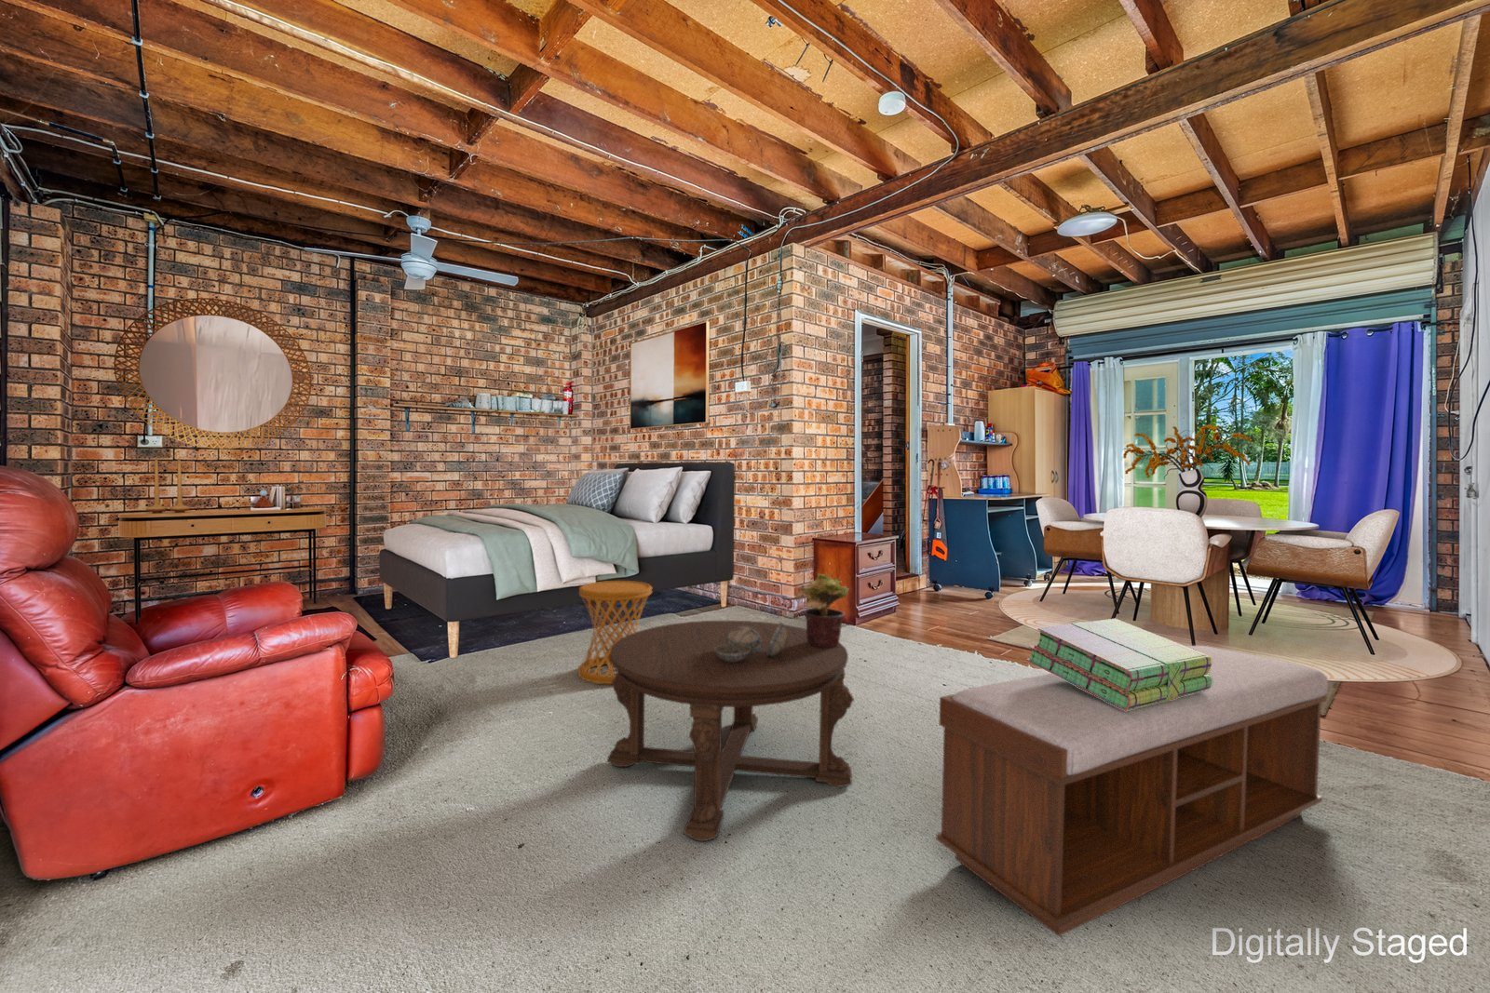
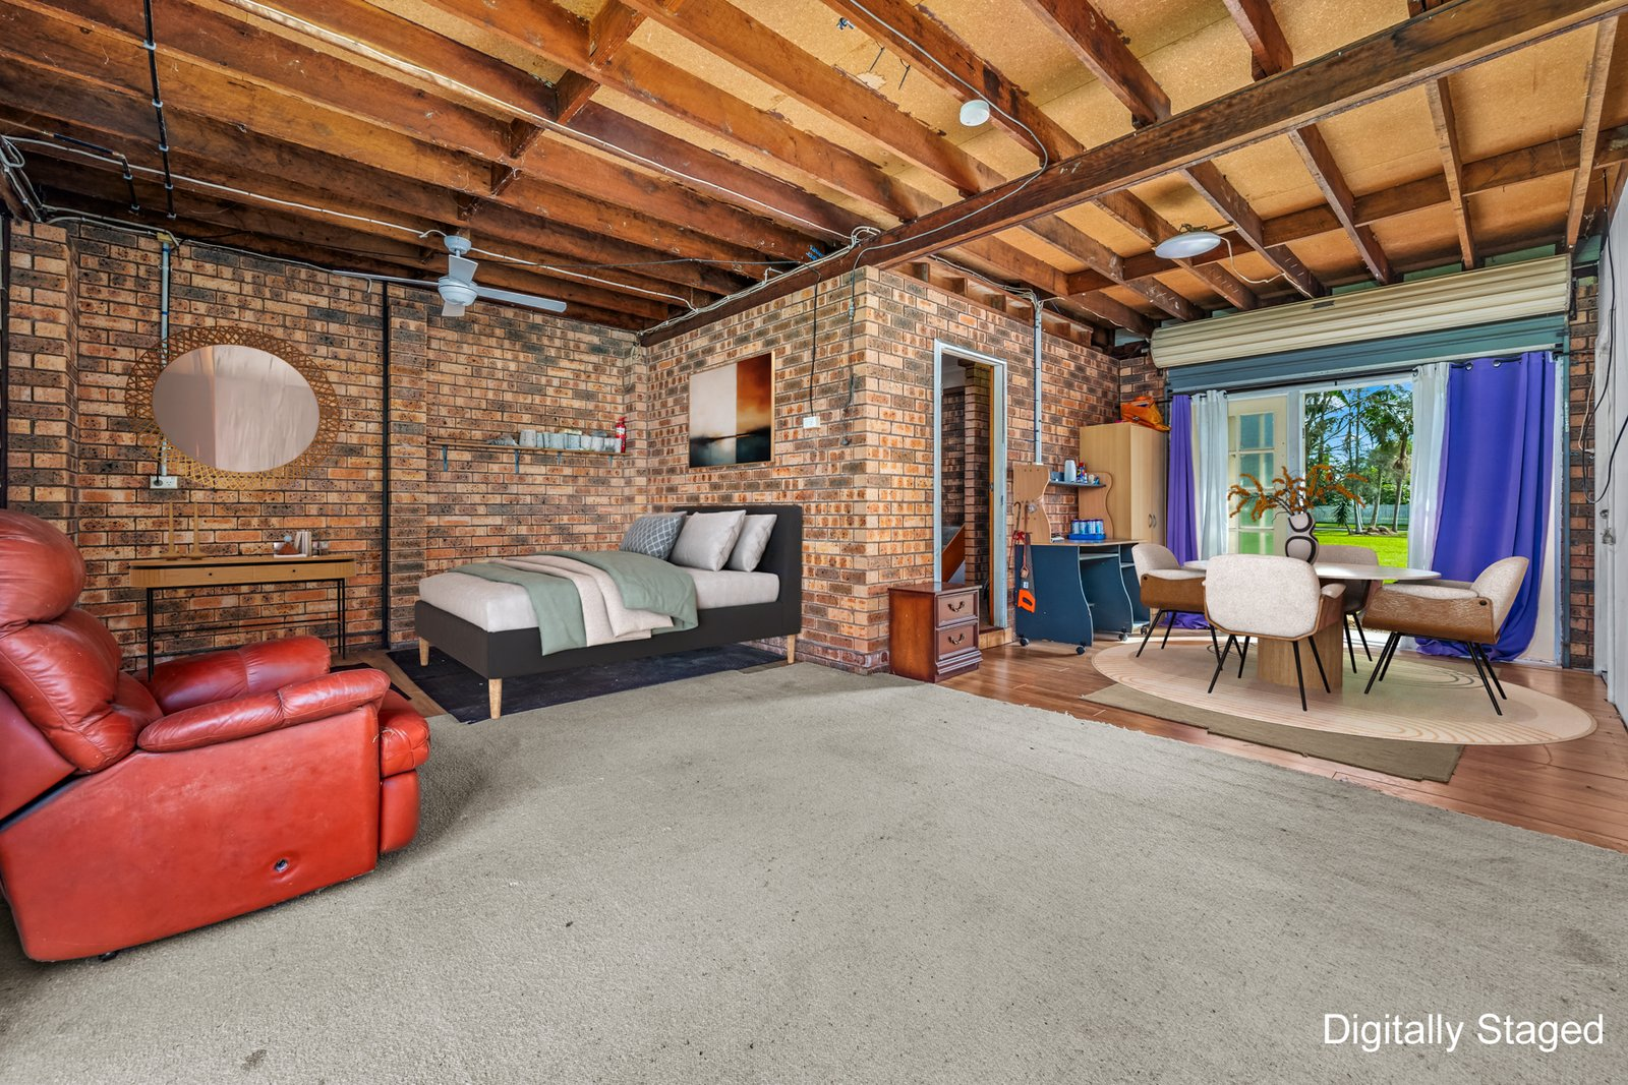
- bench [935,645,1329,938]
- decorative bowl [714,622,788,663]
- potted plant [795,572,850,647]
- coffee table [606,620,855,842]
- stack of books [1025,618,1213,712]
- side table [578,580,653,685]
